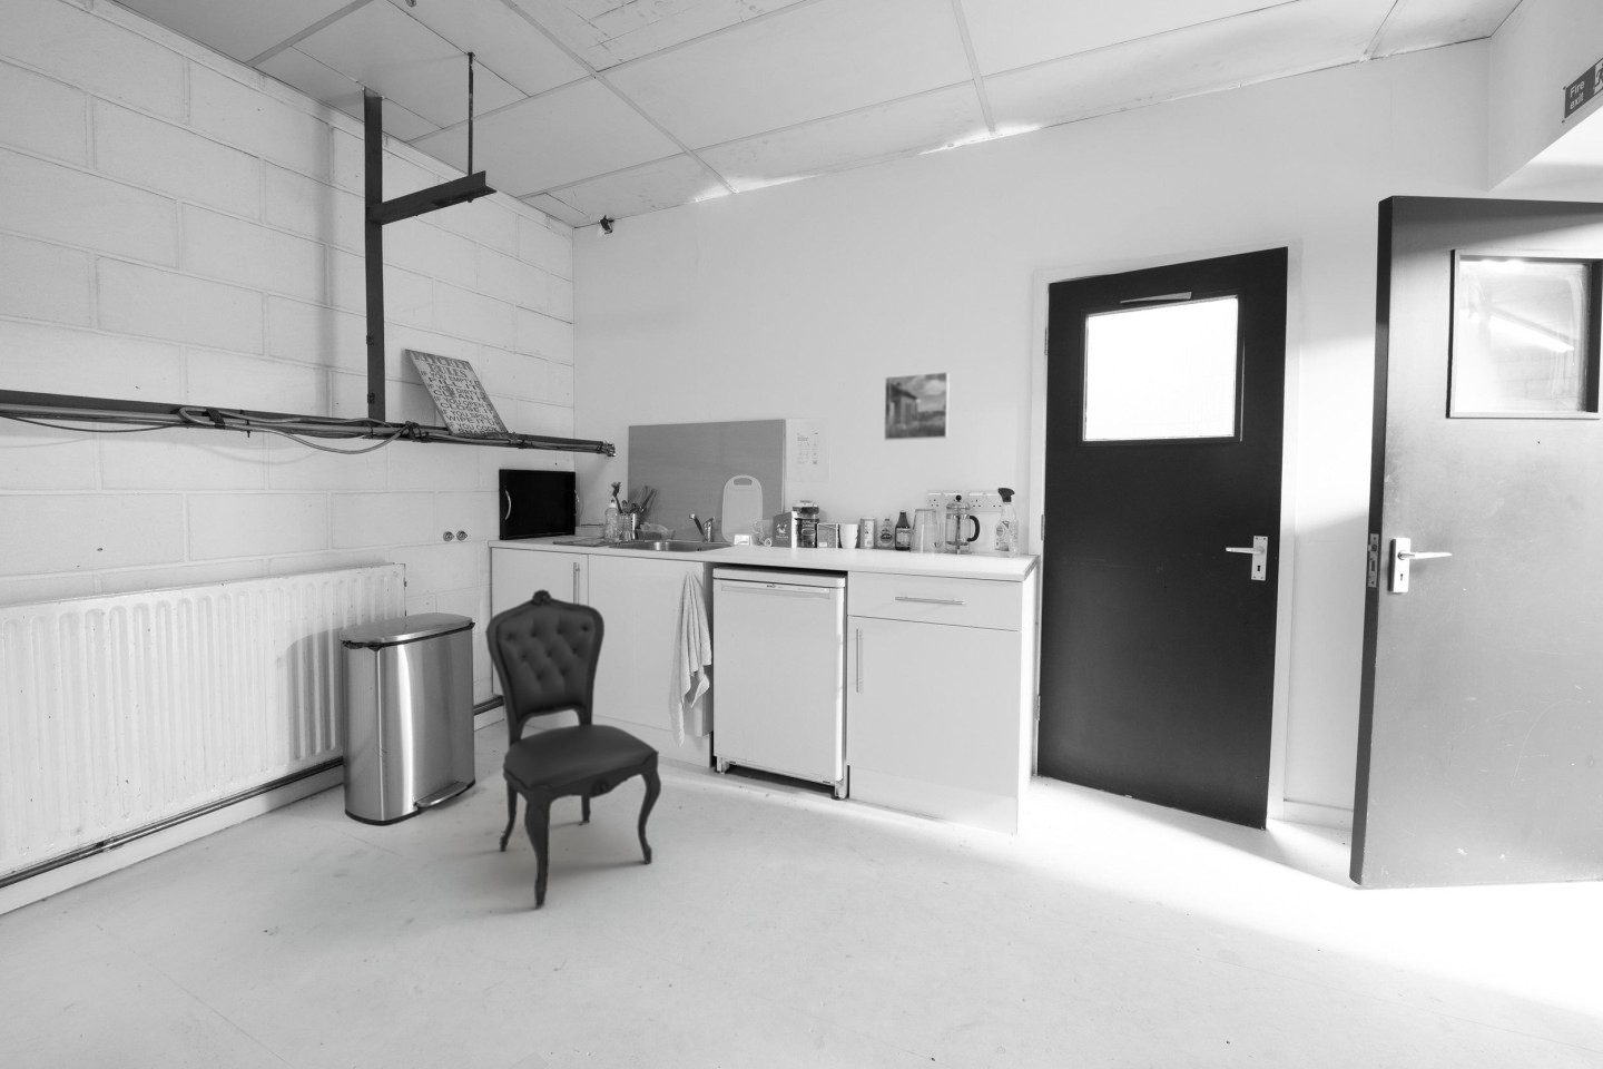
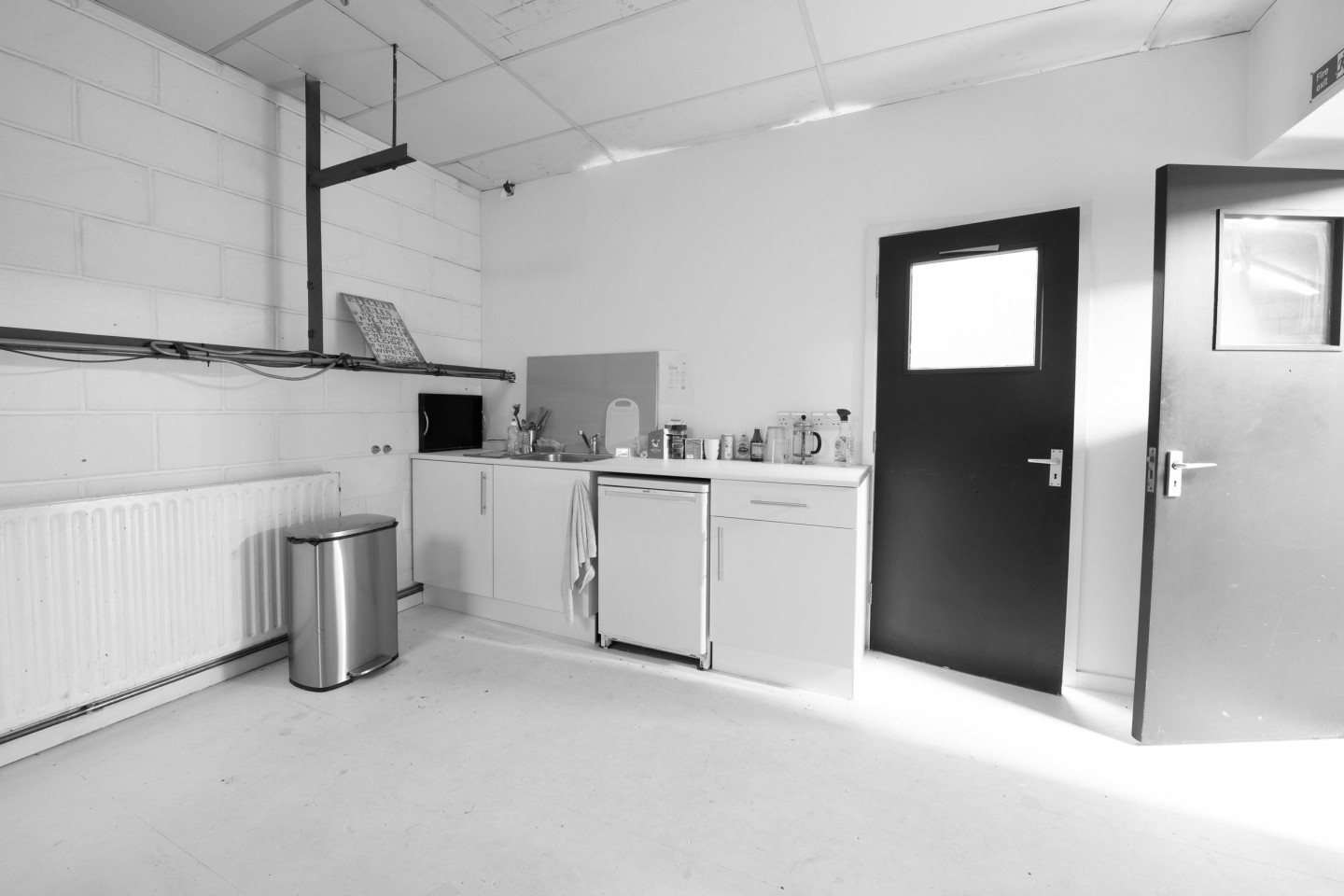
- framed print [883,371,951,443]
- dining chair [484,588,662,909]
